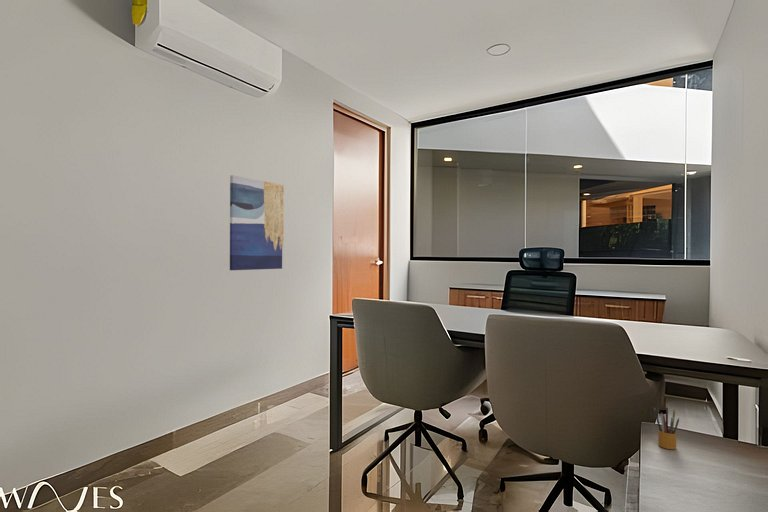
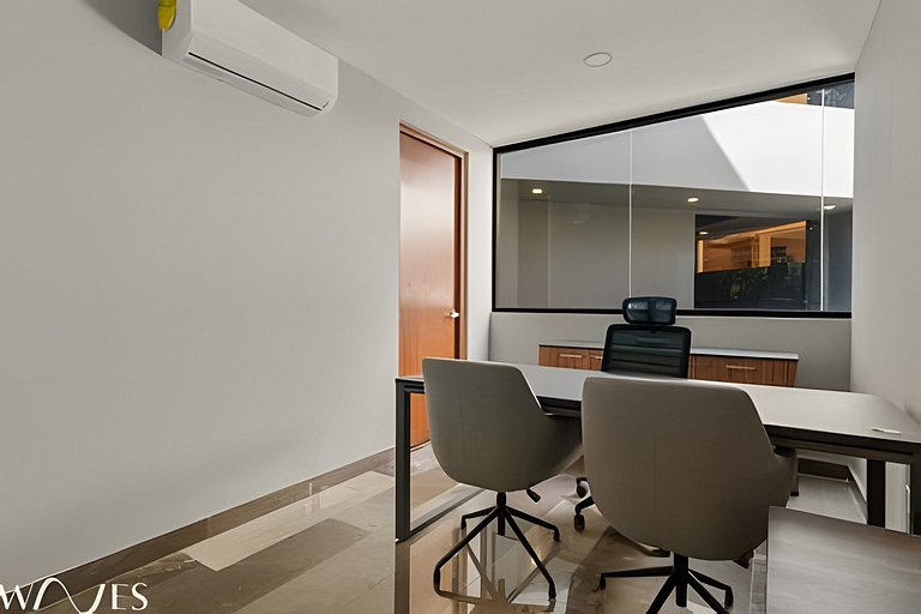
- pencil box [653,405,680,450]
- wall art [229,174,285,271]
